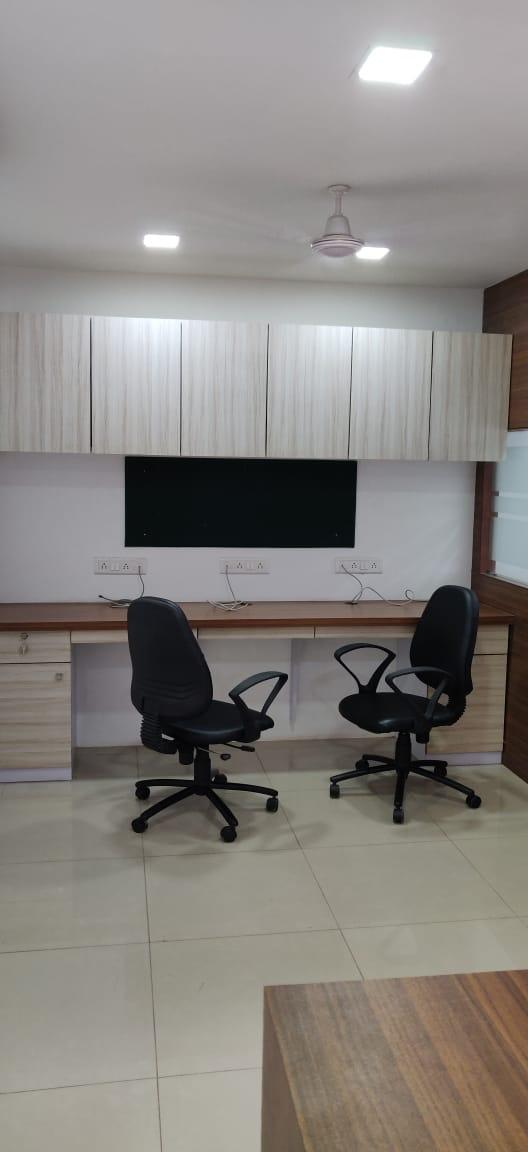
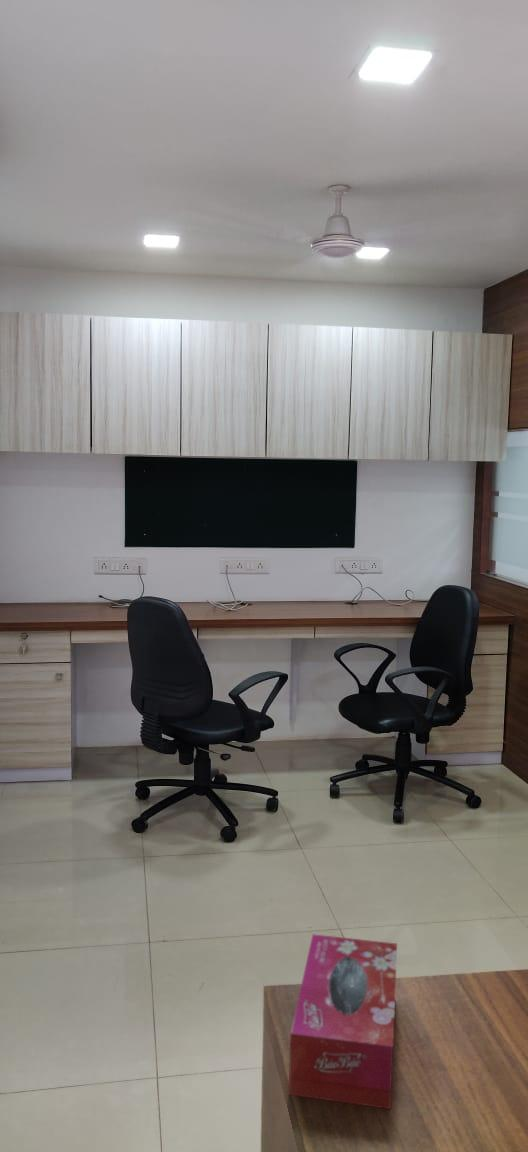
+ tissue box [288,933,398,1110]
